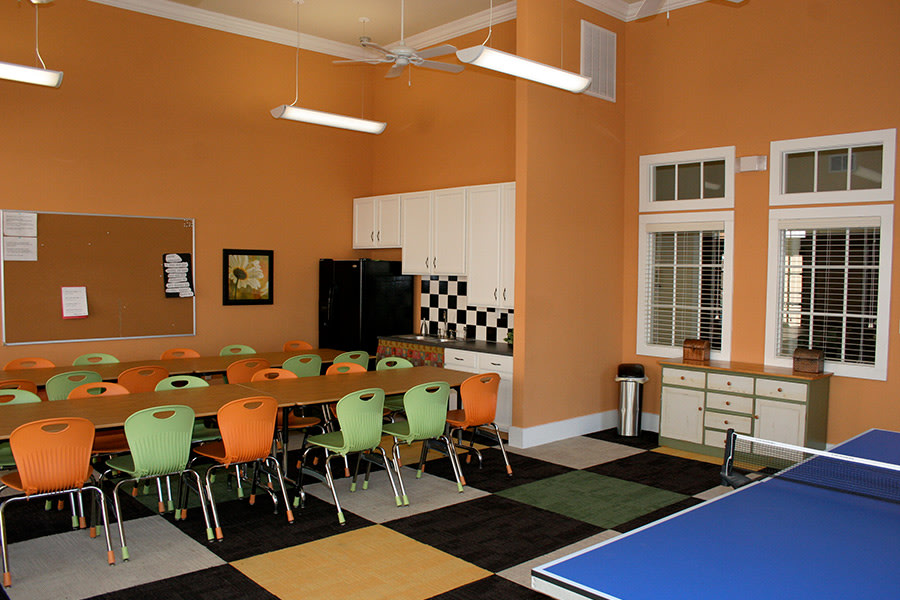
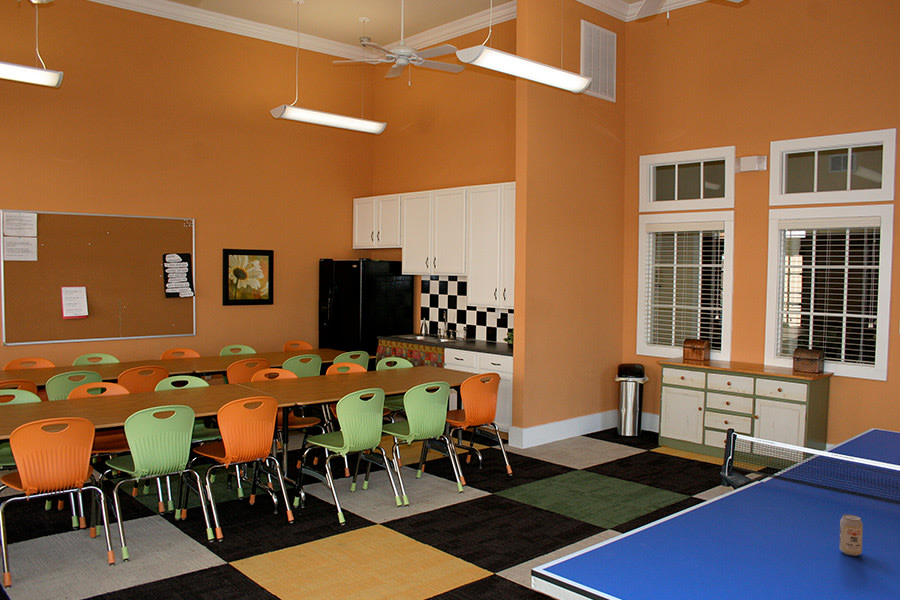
+ beverage can [839,514,864,557]
